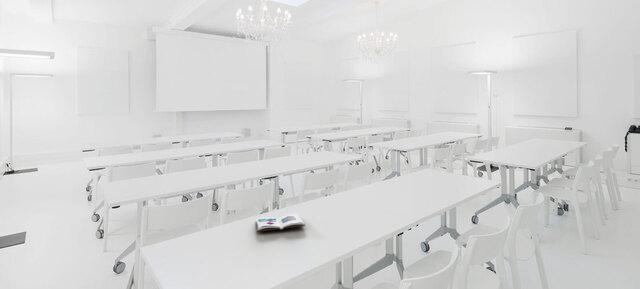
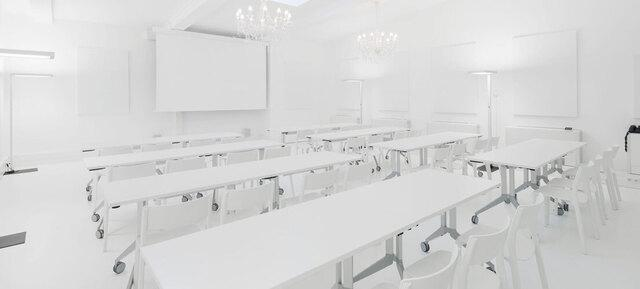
- book [255,213,306,233]
